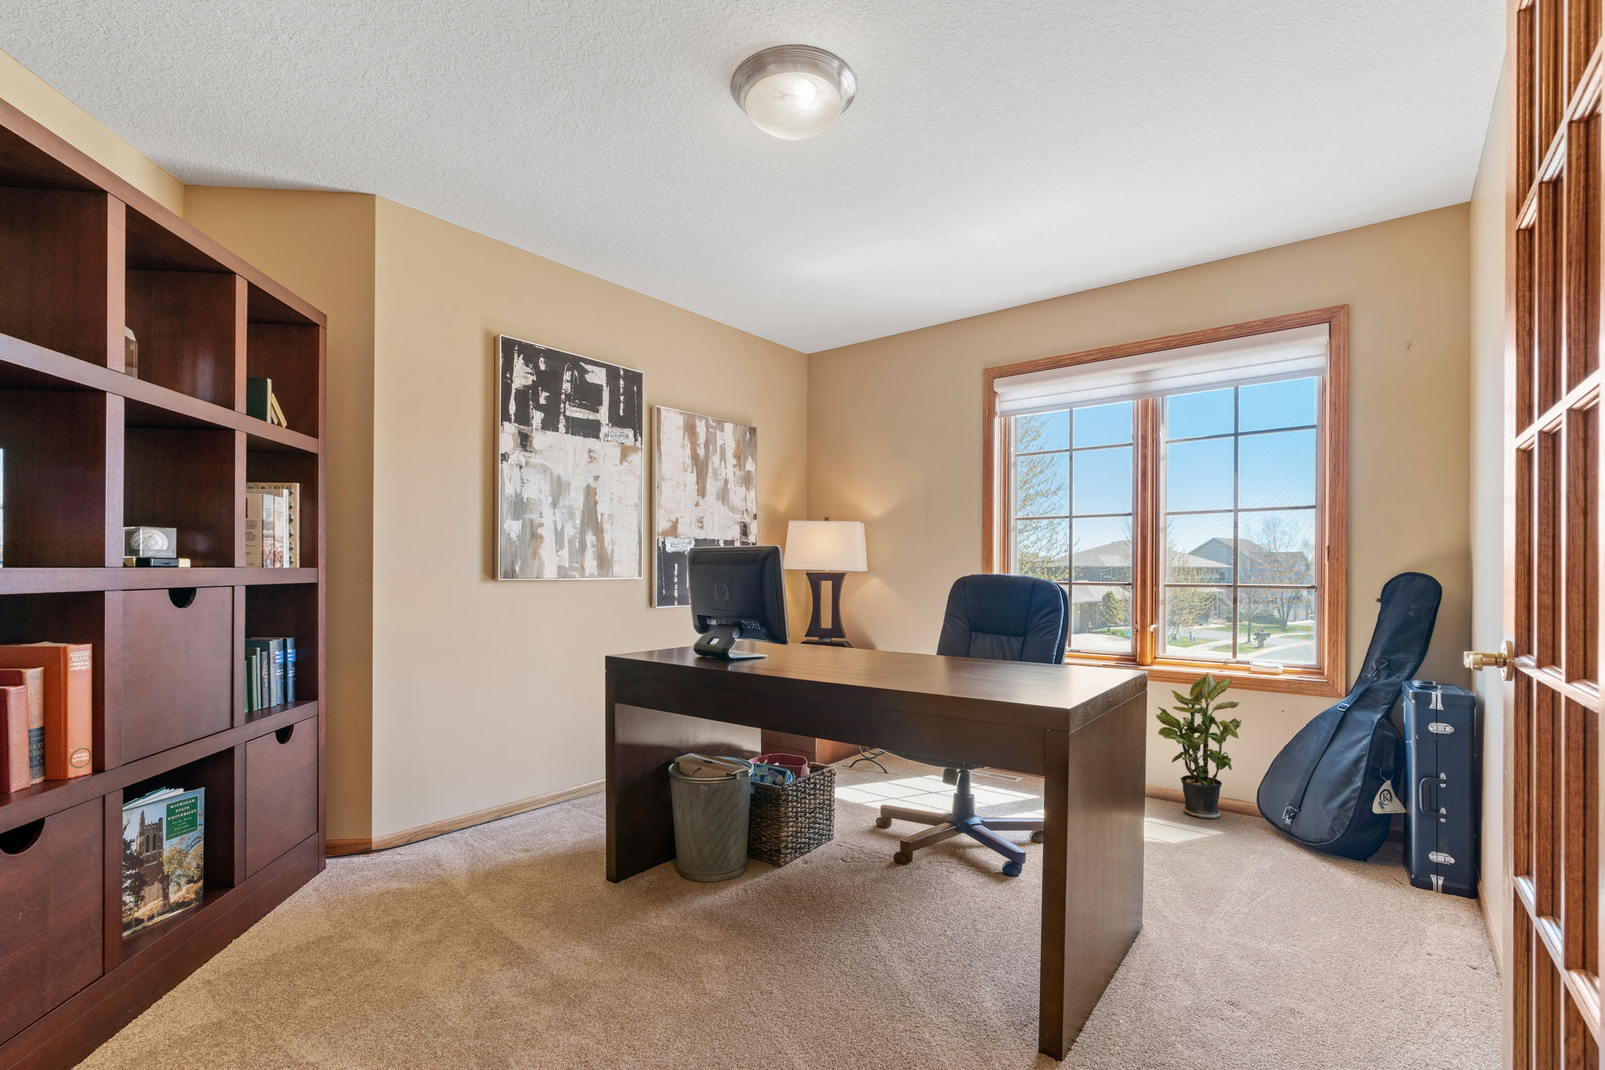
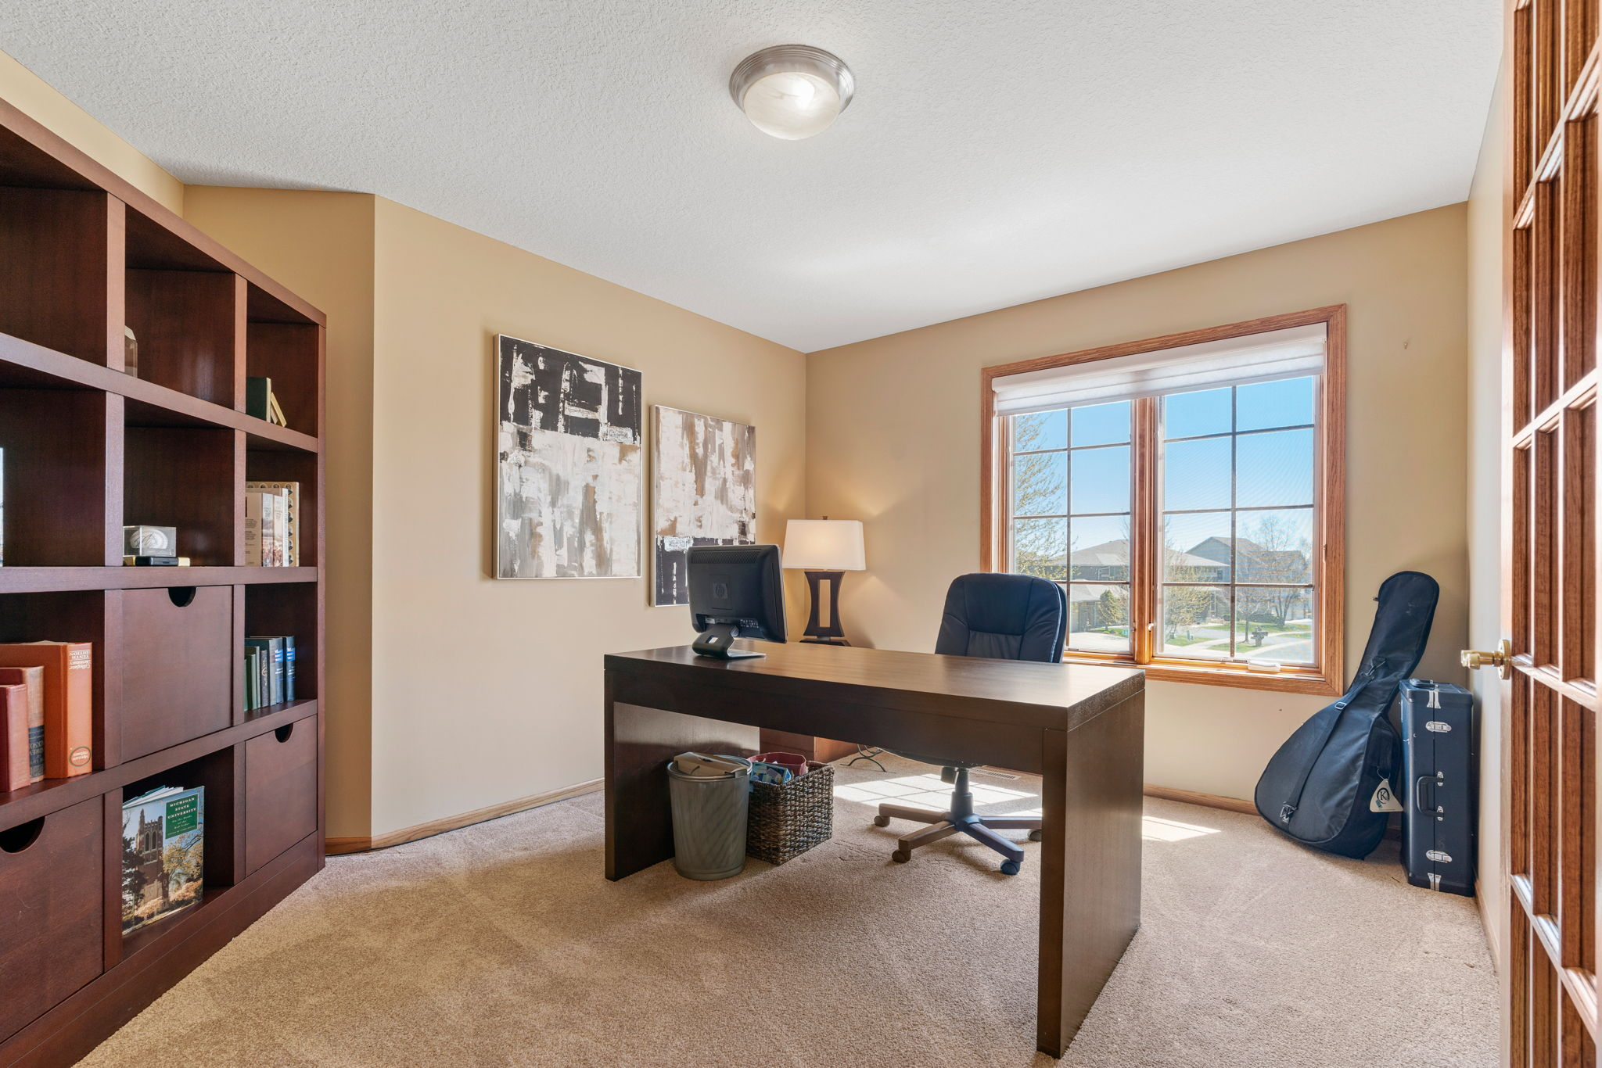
- potted plant [1155,671,1242,819]
